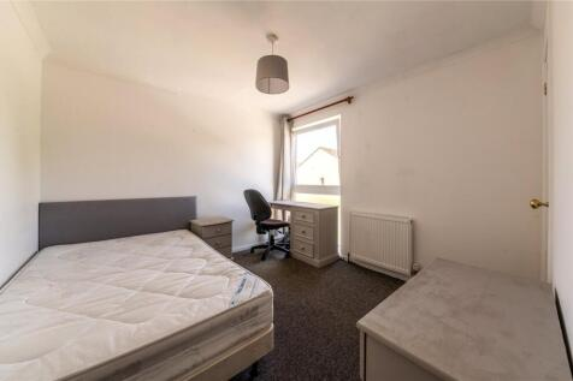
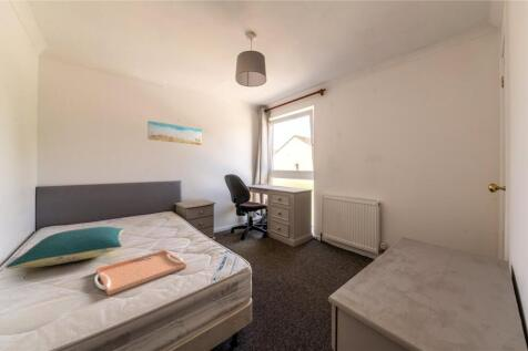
+ wall art [146,120,203,146]
+ pillow [4,226,124,270]
+ serving tray [93,249,187,297]
